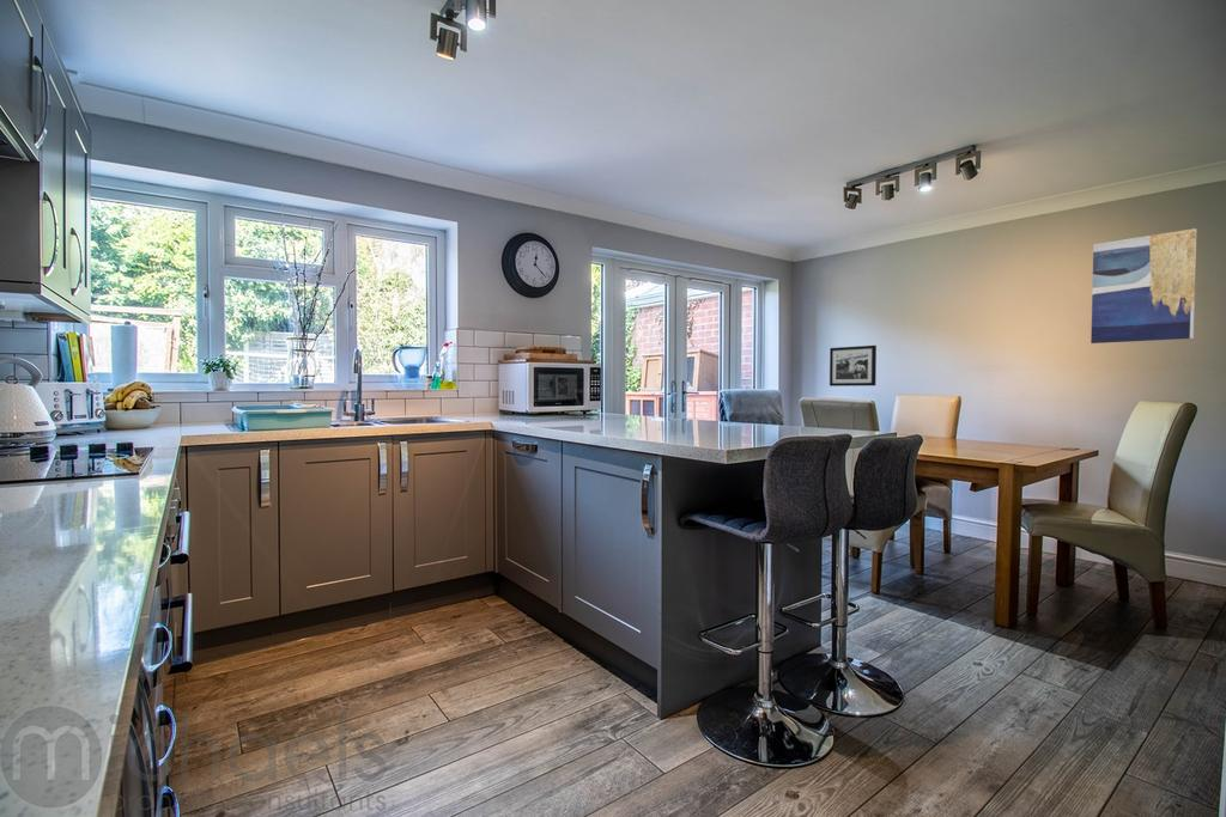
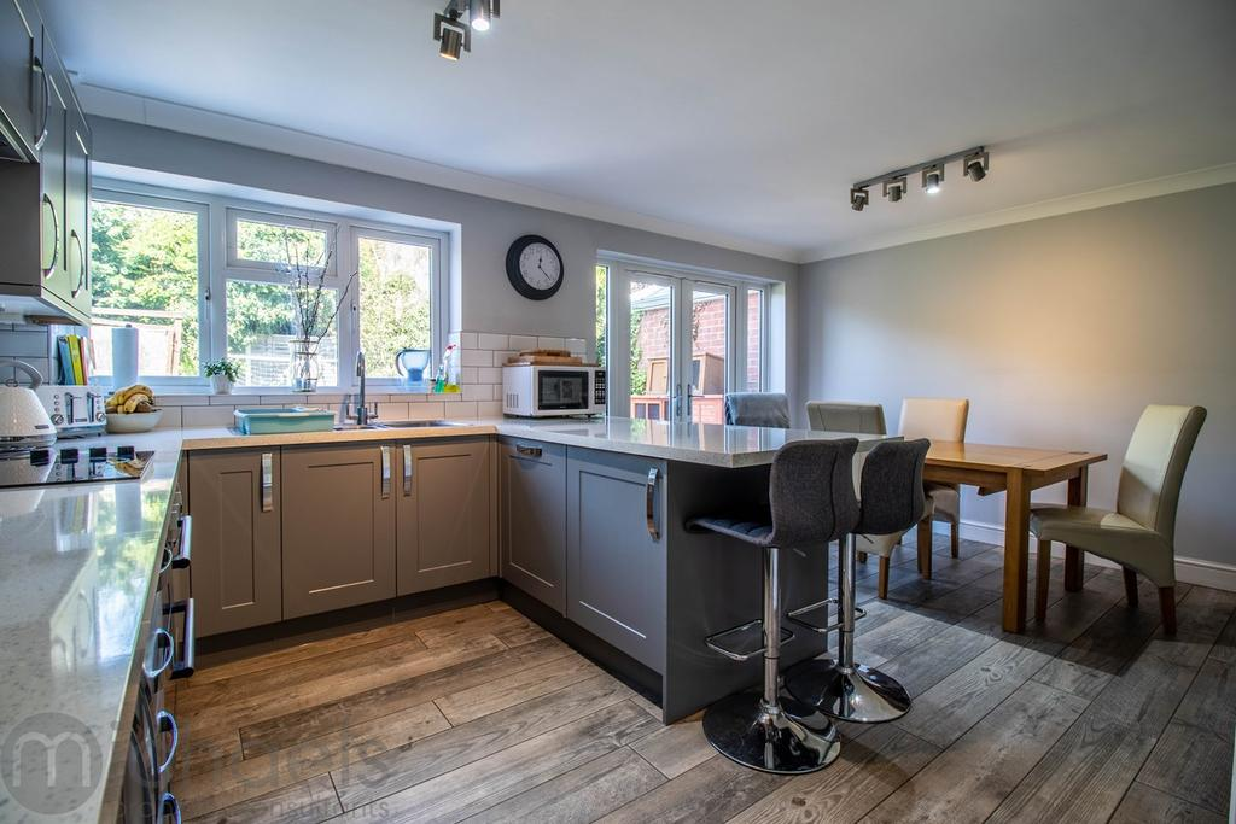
- picture frame [829,345,878,388]
- wall art [1090,227,1198,345]
